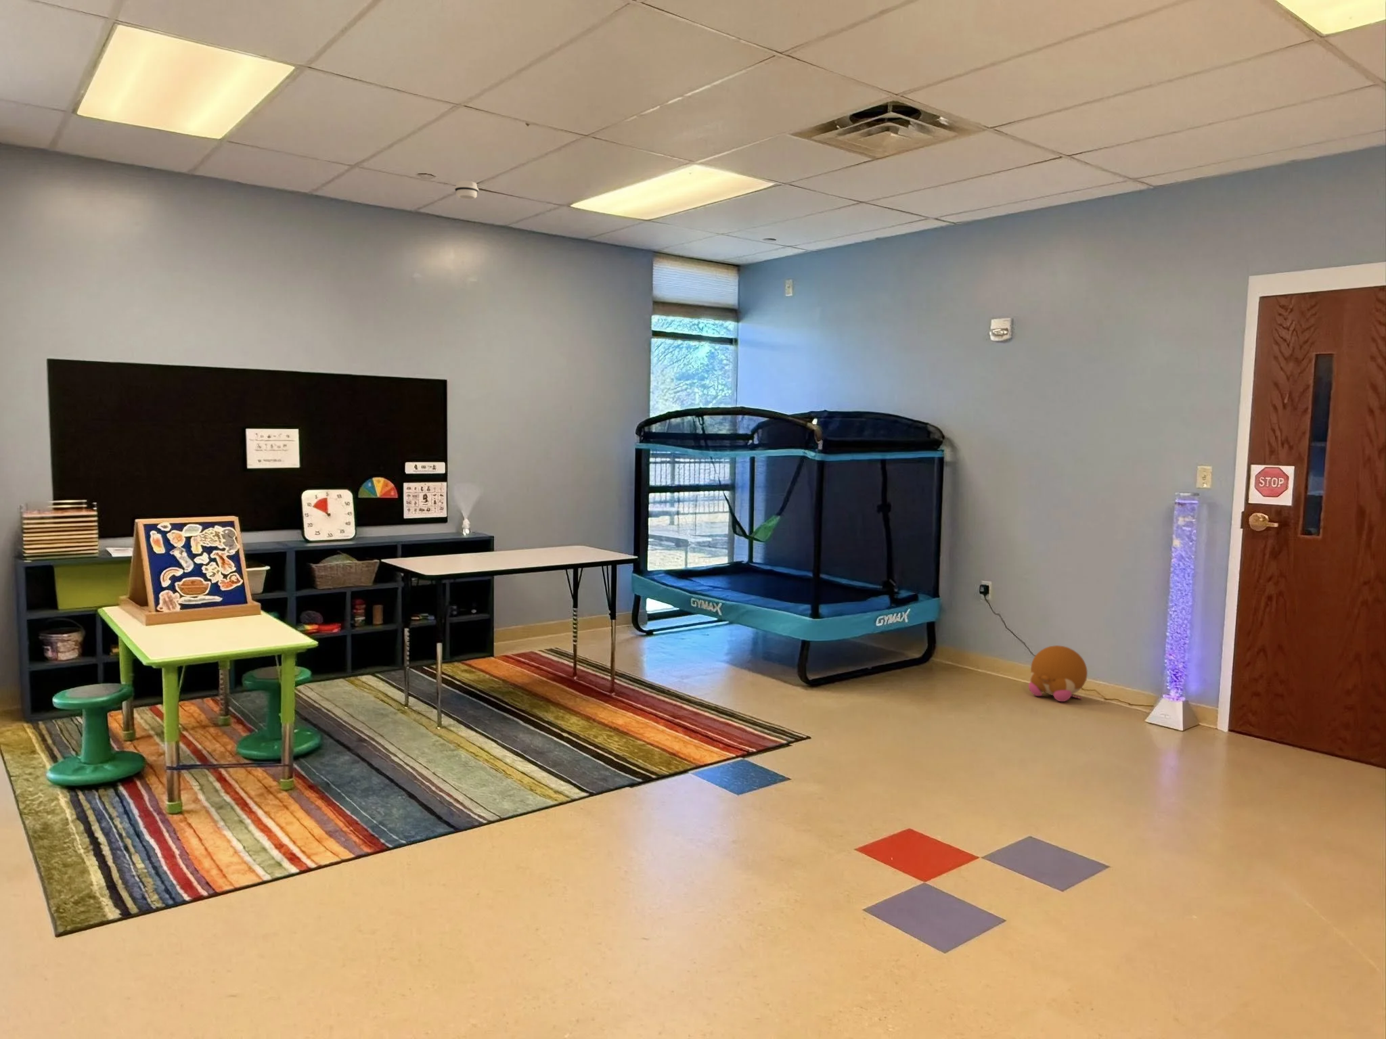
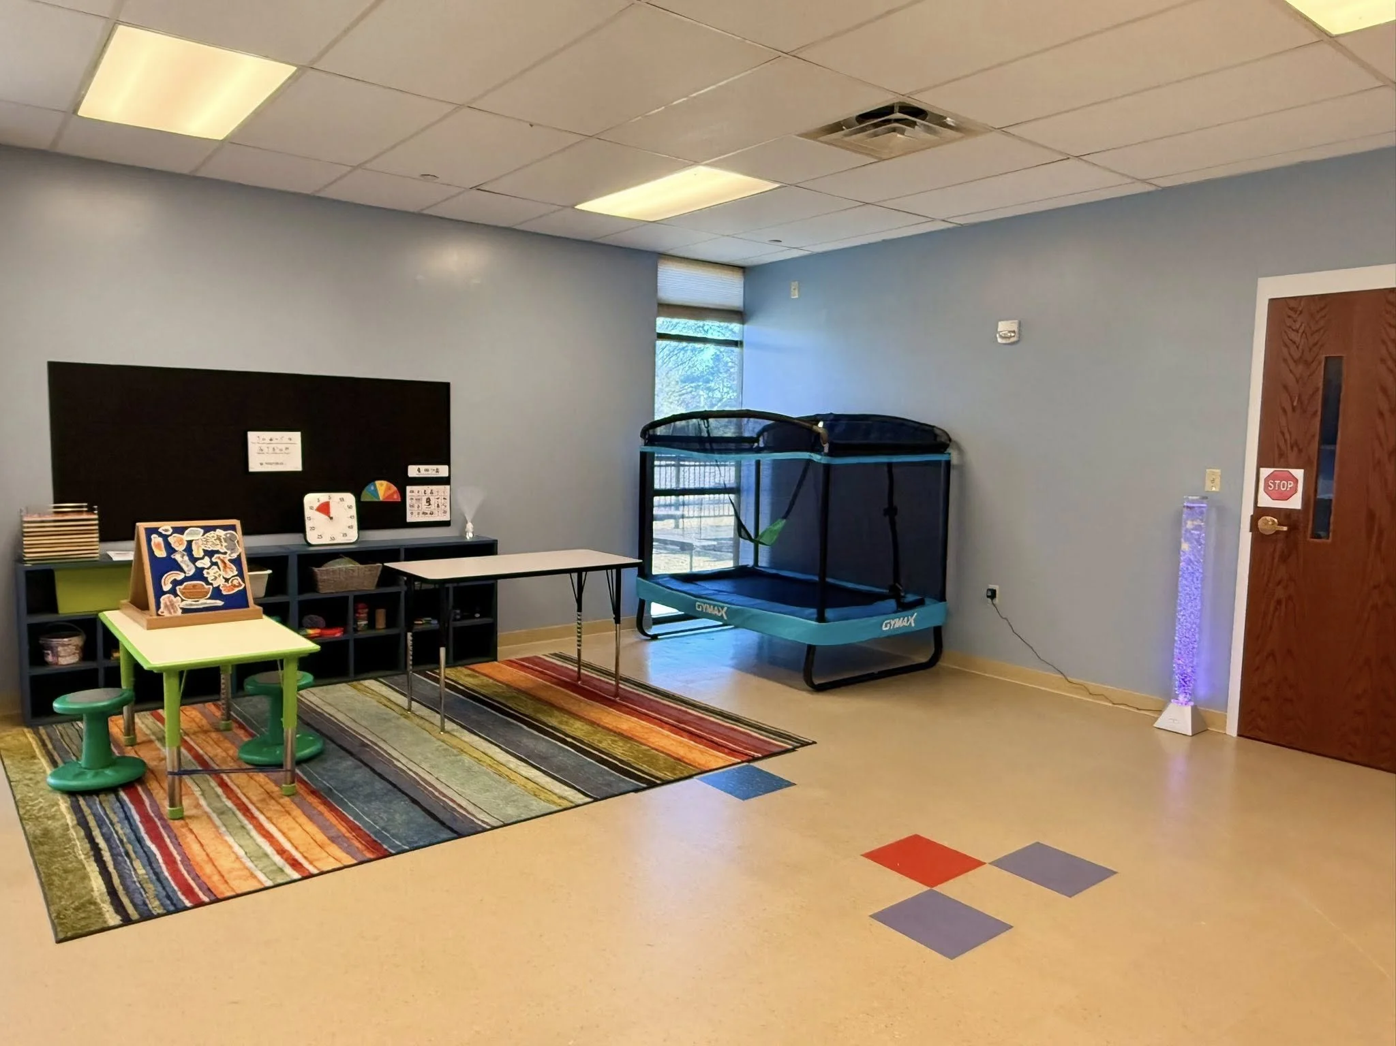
- plush toy [1028,645,1088,702]
- smoke detector [454,180,479,200]
